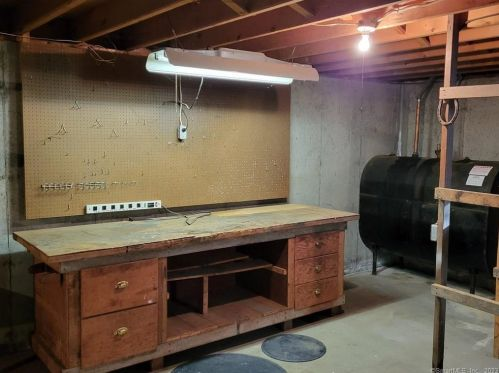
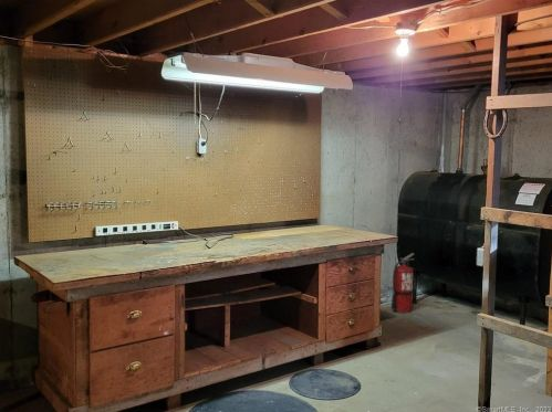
+ fire extinguisher [390,252,415,314]
